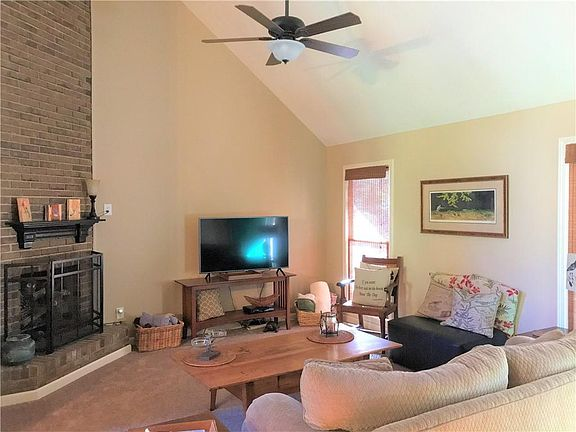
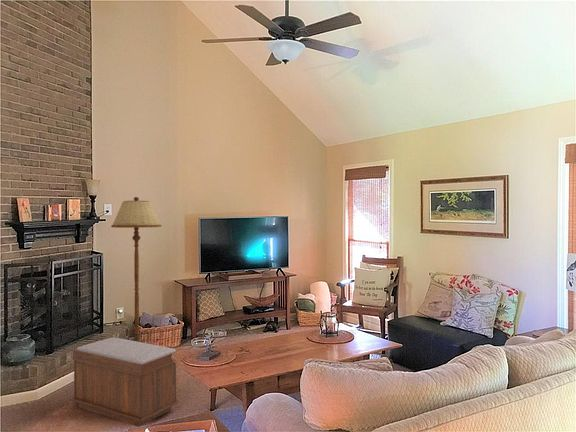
+ bench [71,337,179,428]
+ floor lamp [110,196,162,342]
